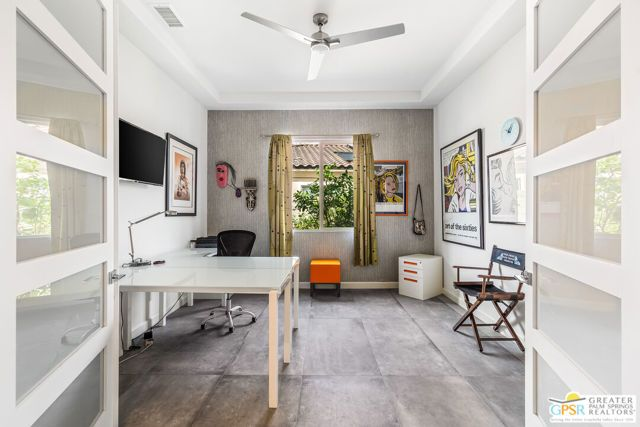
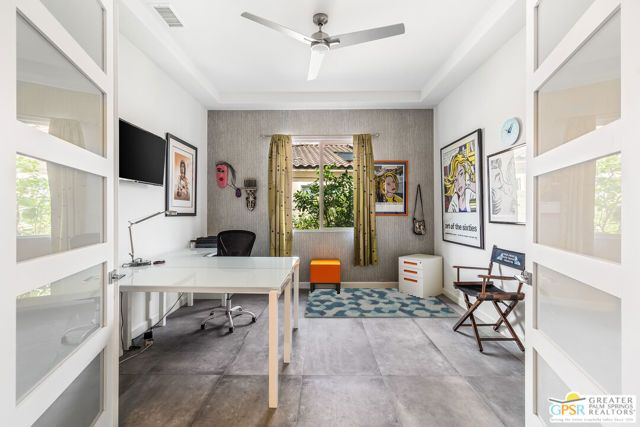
+ rug [304,287,461,319]
